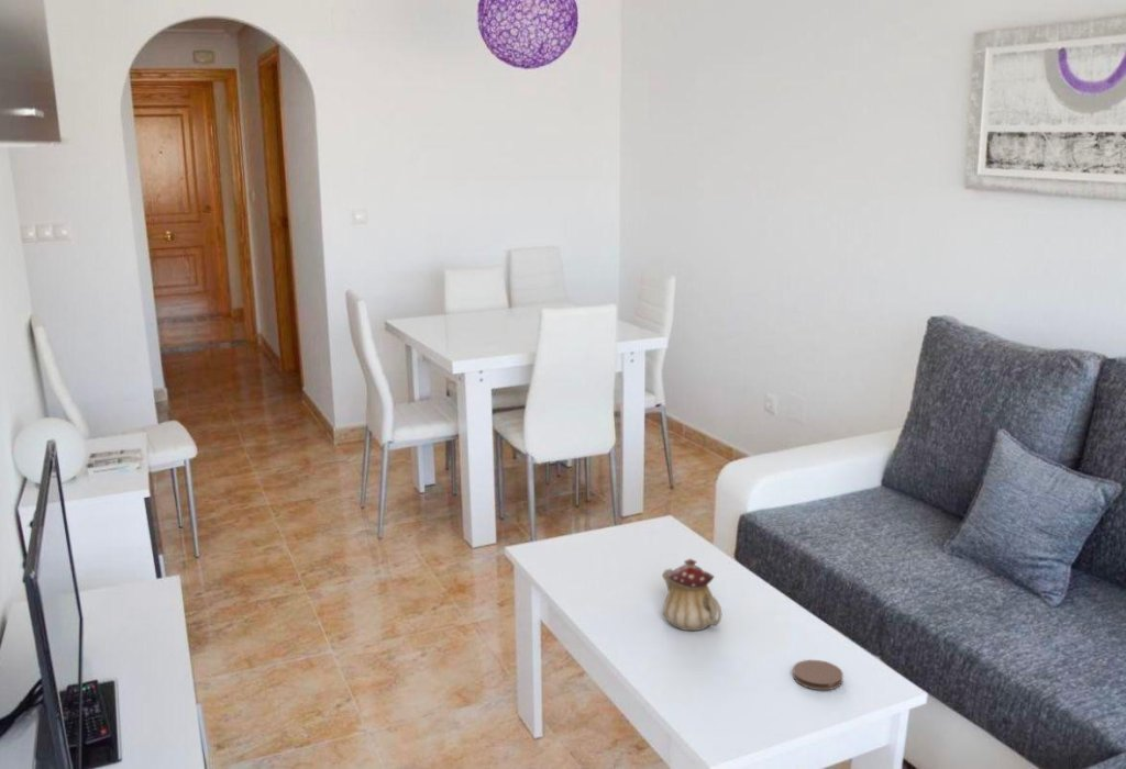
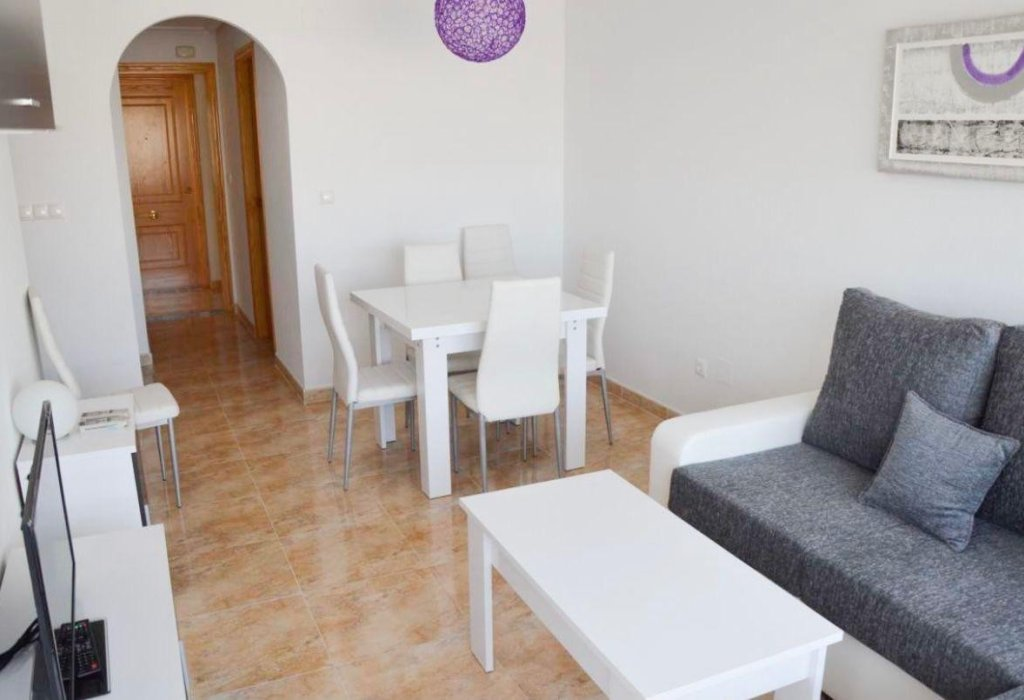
- teapot [661,558,722,632]
- coaster [792,659,844,691]
